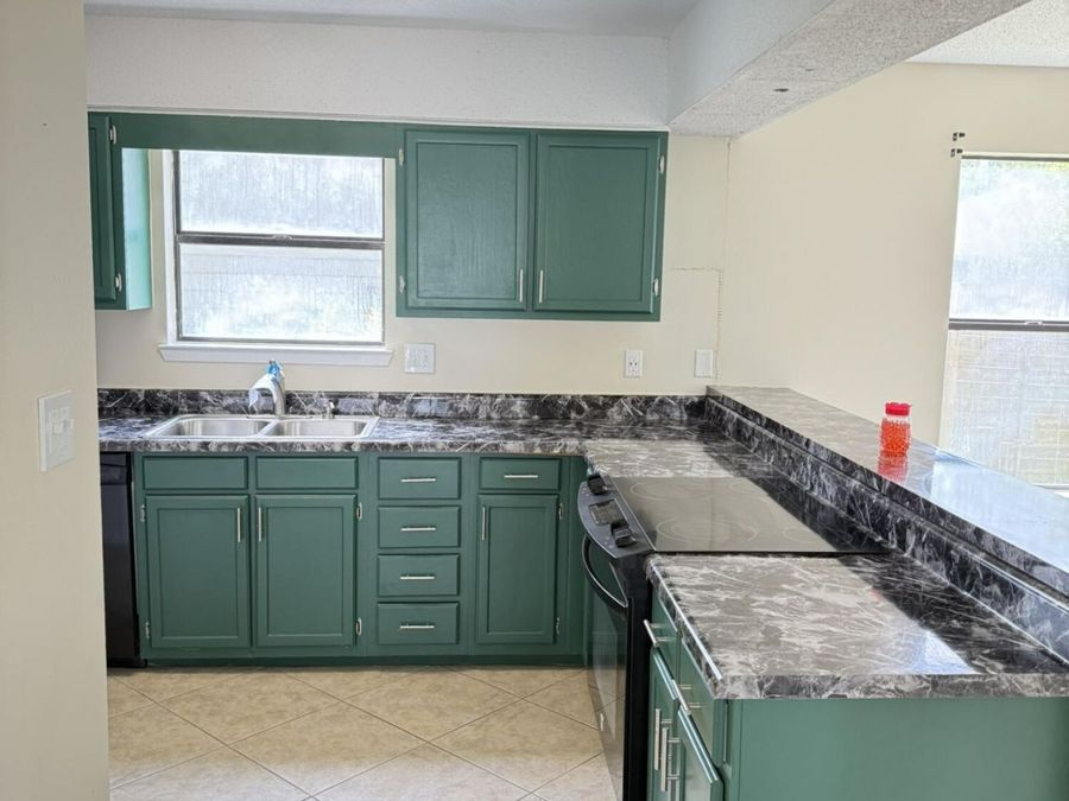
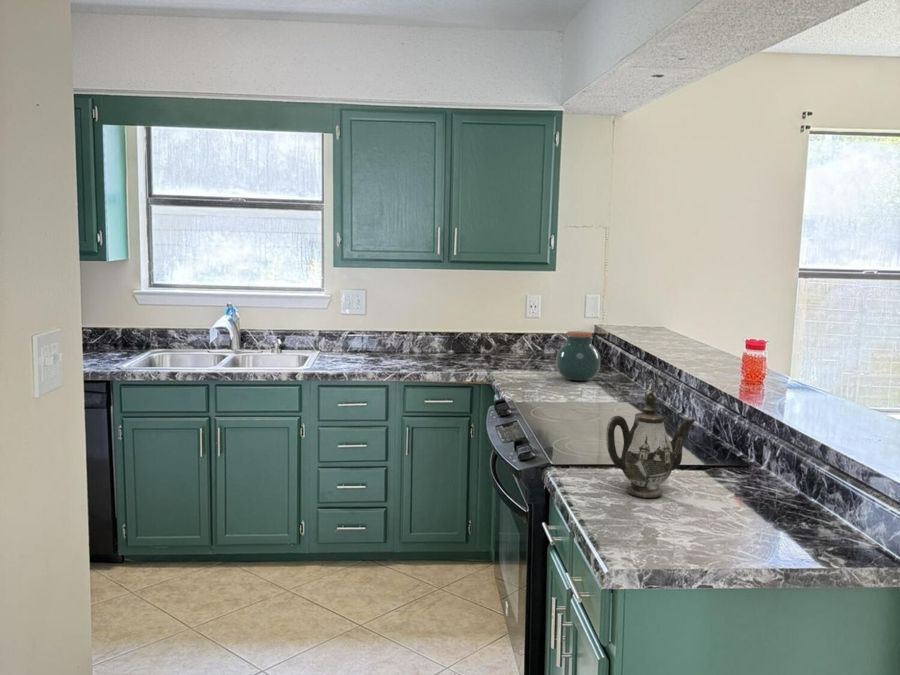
+ jar [555,330,601,382]
+ teapot [605,389,696,499]
